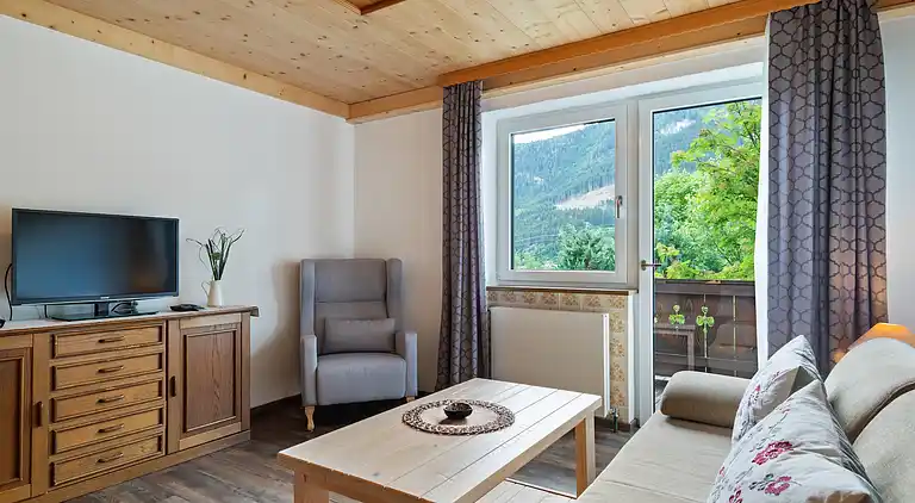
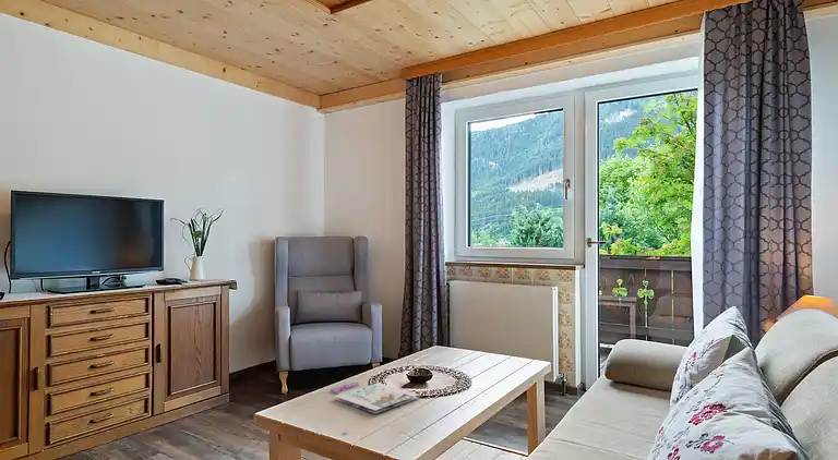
+ magazine [330,382,419,414]
